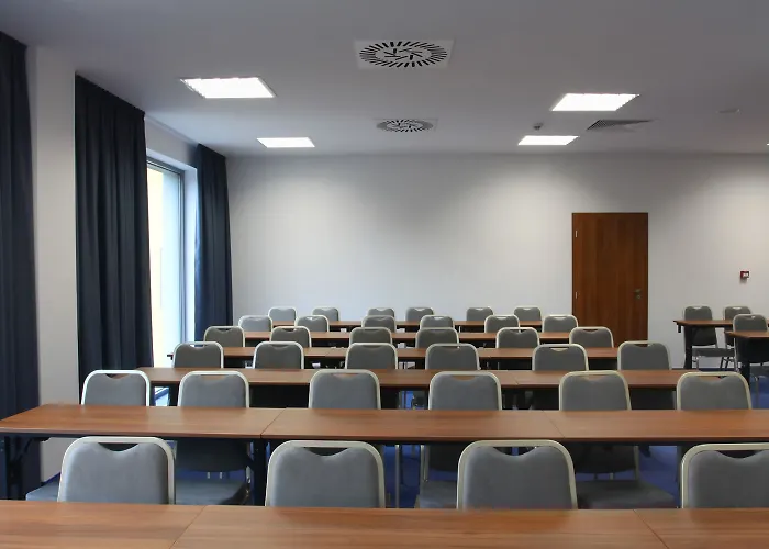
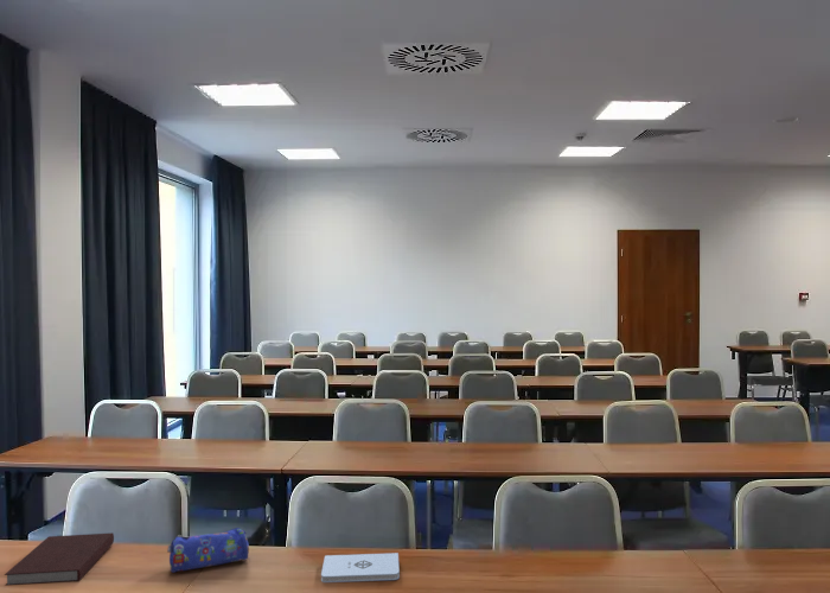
+ notepad [320,551,401,584]
+ pencil case [166,527,250,574]
+ notebook [4,531,115,587]
